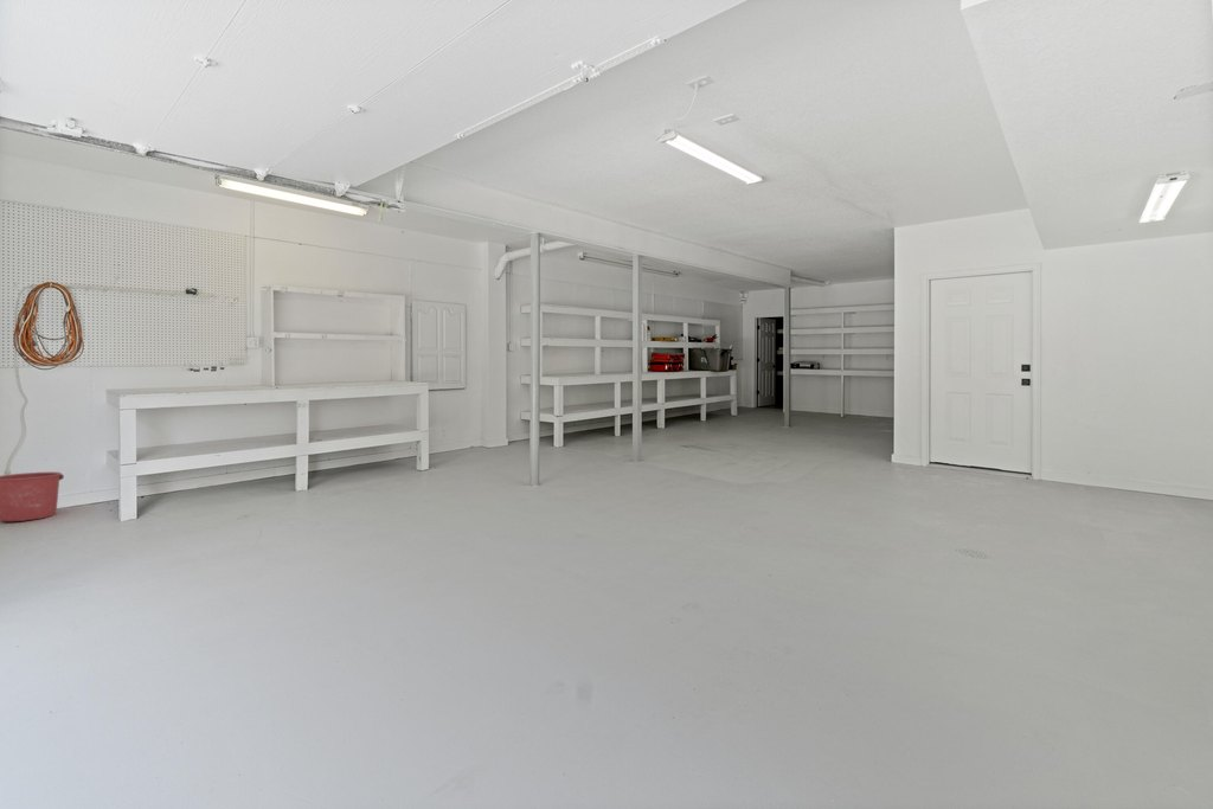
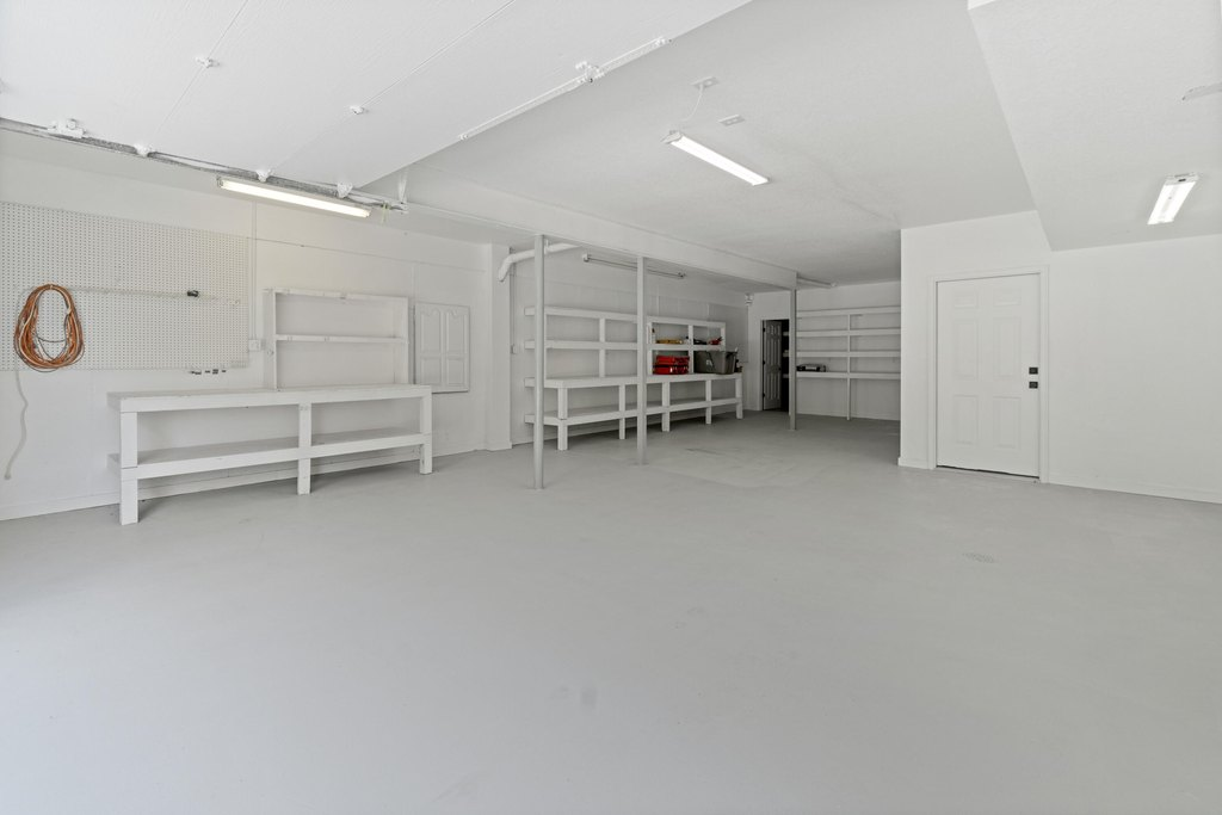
- bucket [0,470,65,522]
